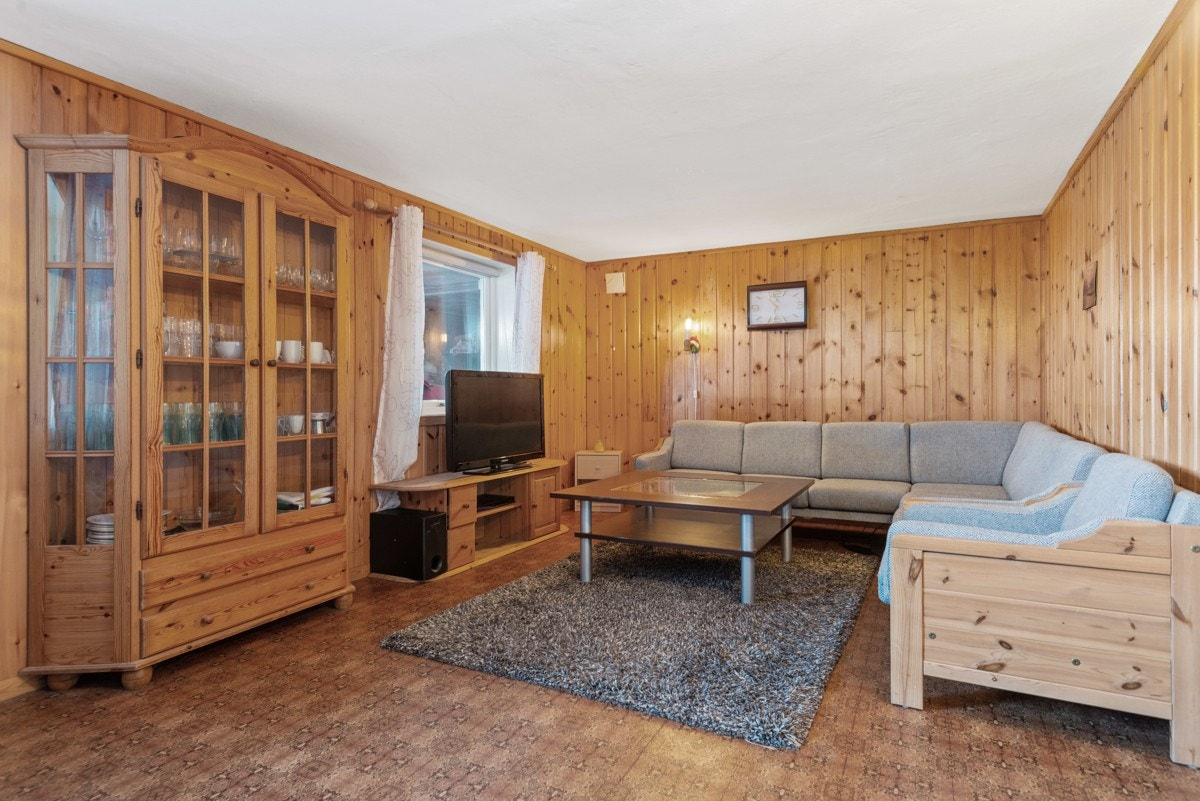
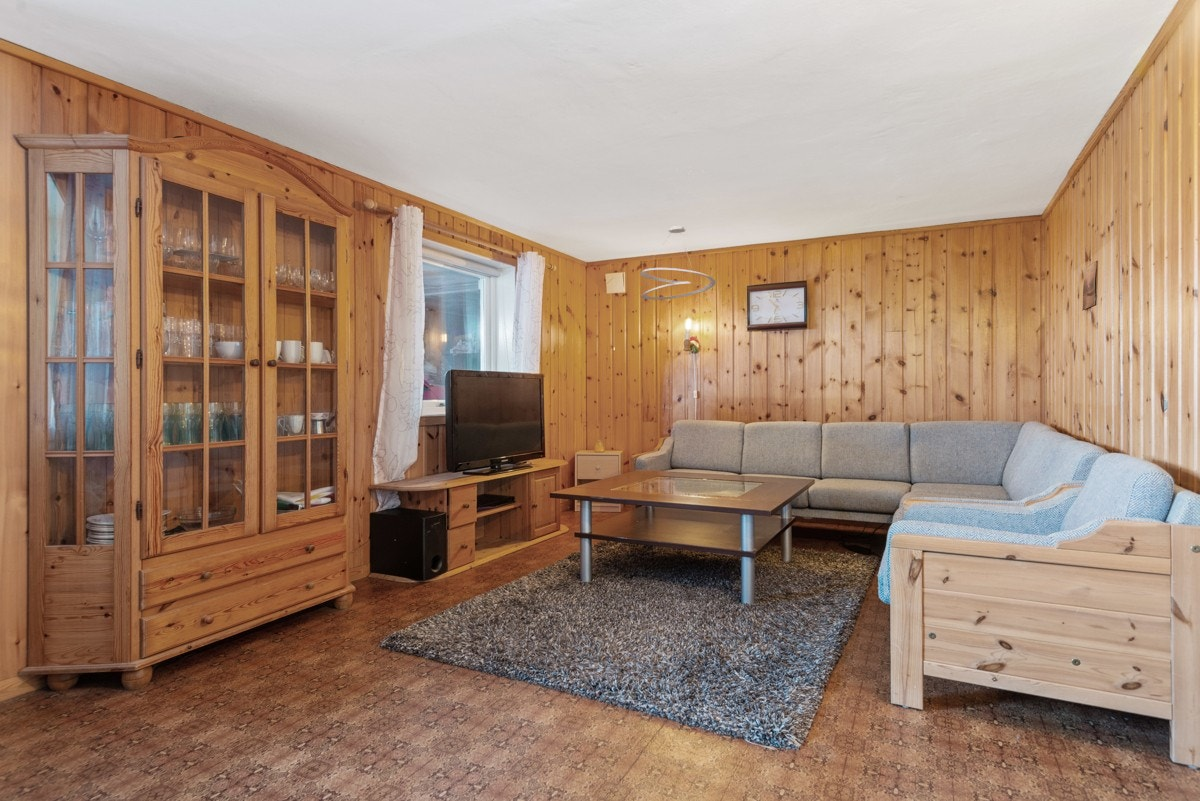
+ ceiling light fixture [639,225,717,301]
